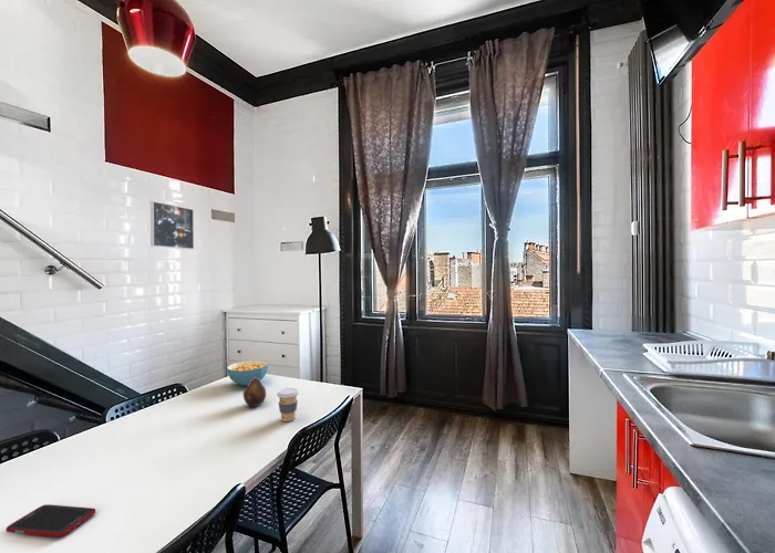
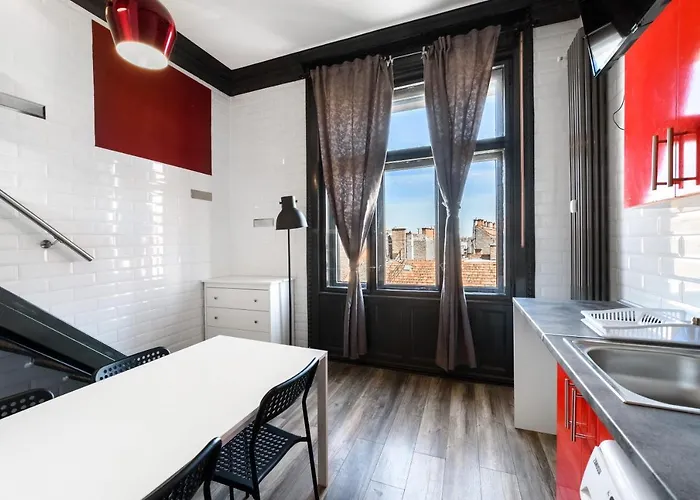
- cell phone [6,503,96,538]
- coffee cup [276,387,300,422]
- fruit [242,377,267,408]
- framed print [149,200,195,250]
- cereal bowl [226,359,270,387]
